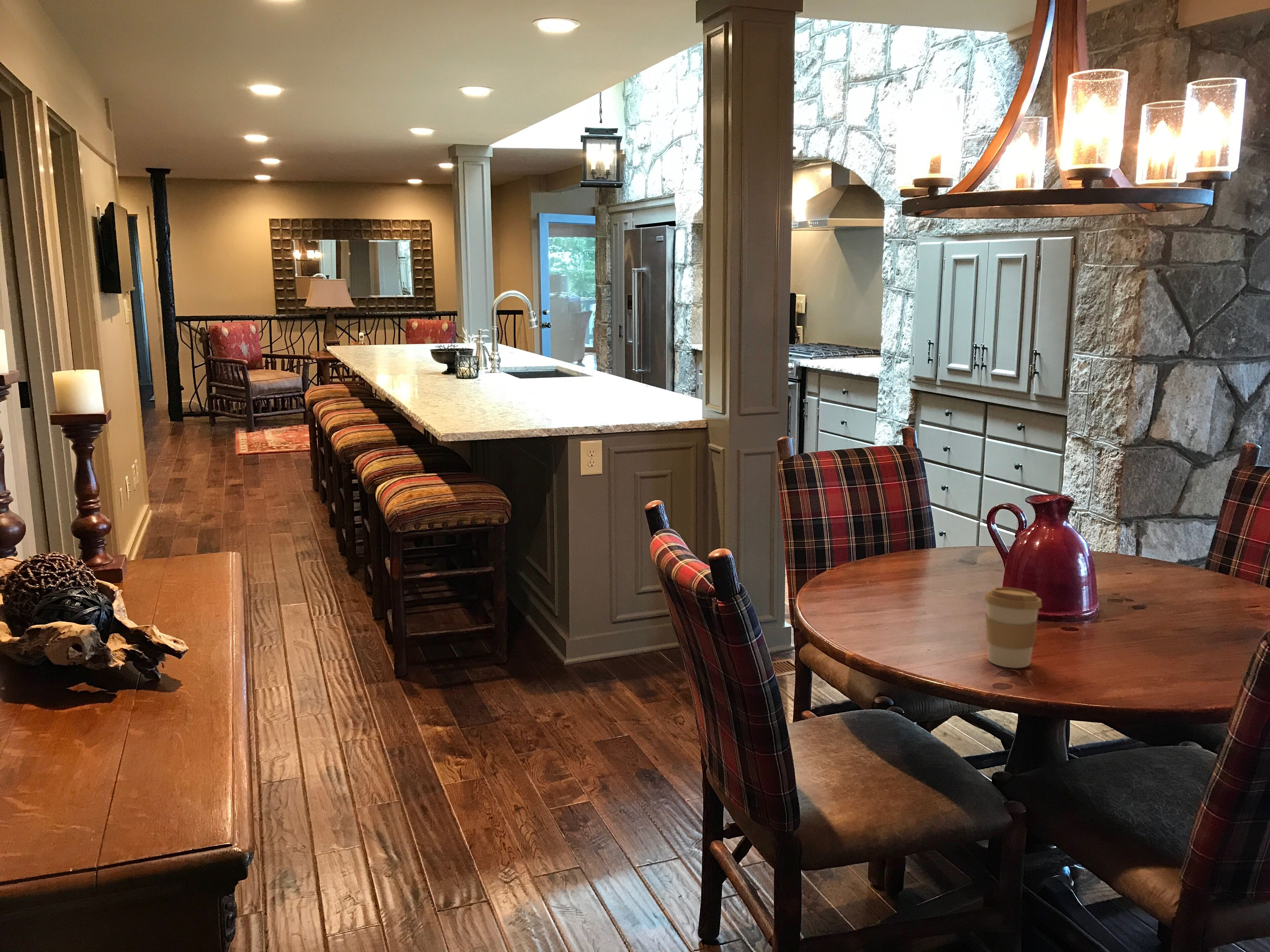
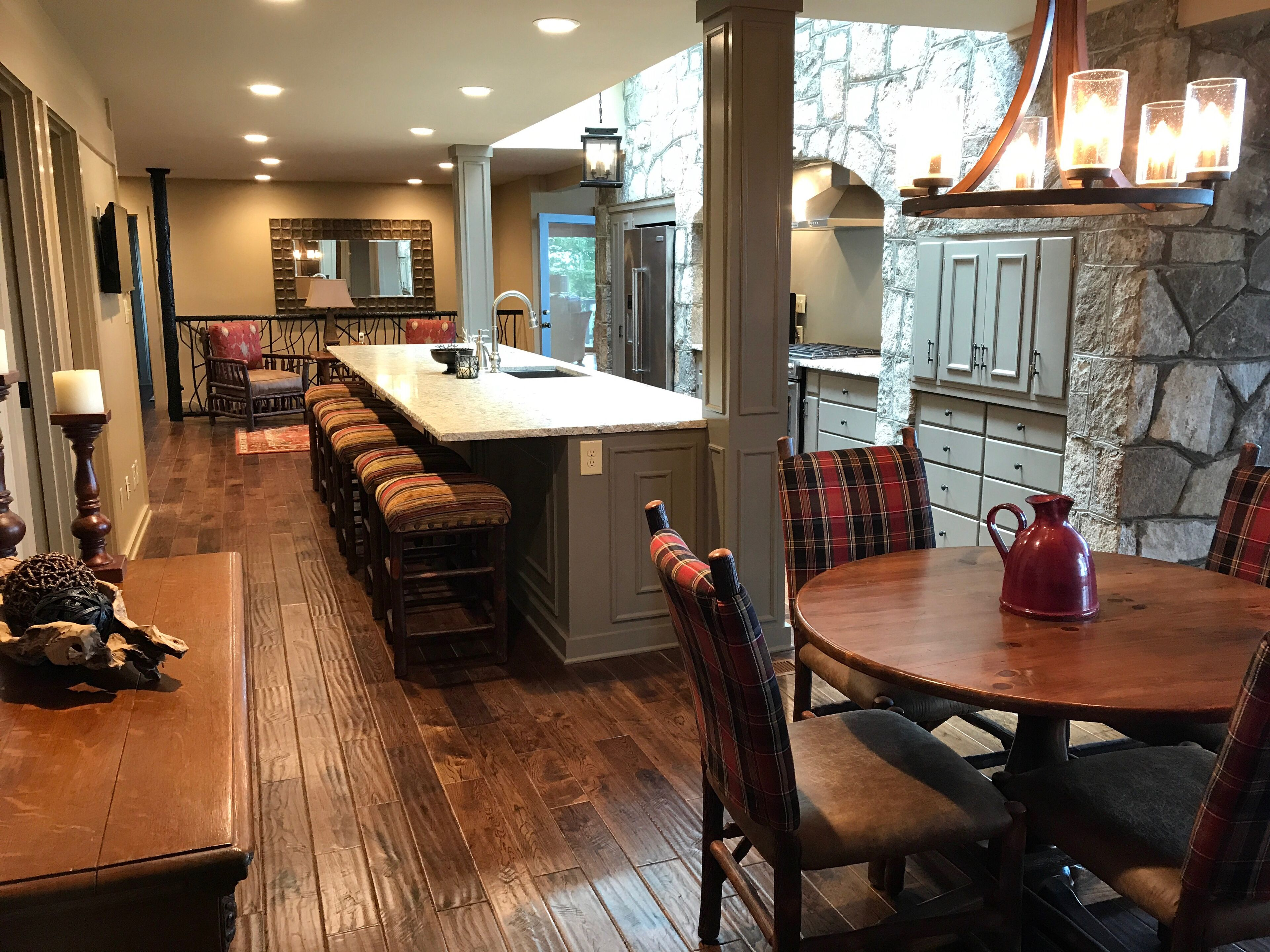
- coffee cup [984,587,1042,668]
